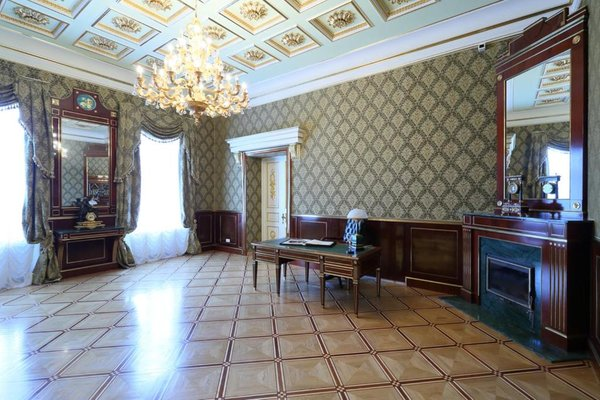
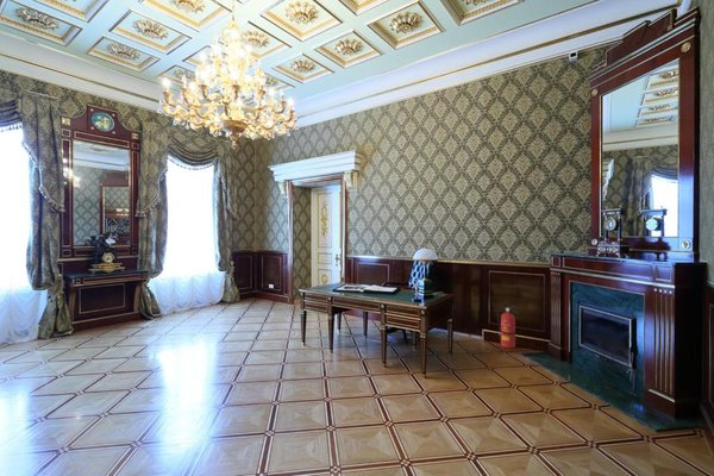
+ fire extinguisher [496,306,519,349]
